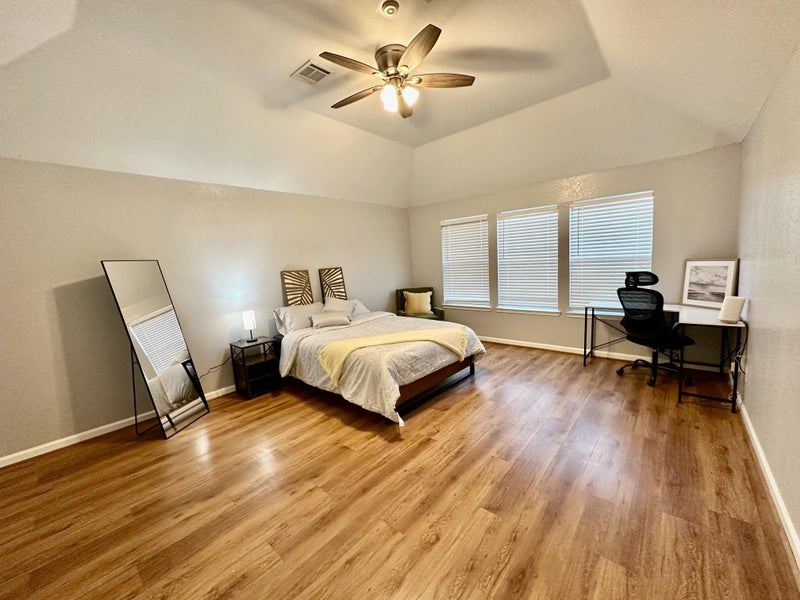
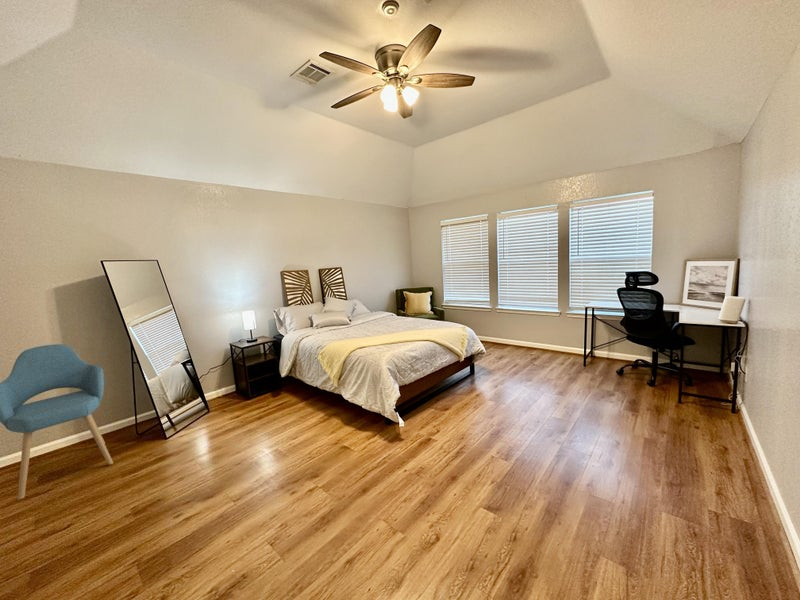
+ chair [0,343,114,500]
